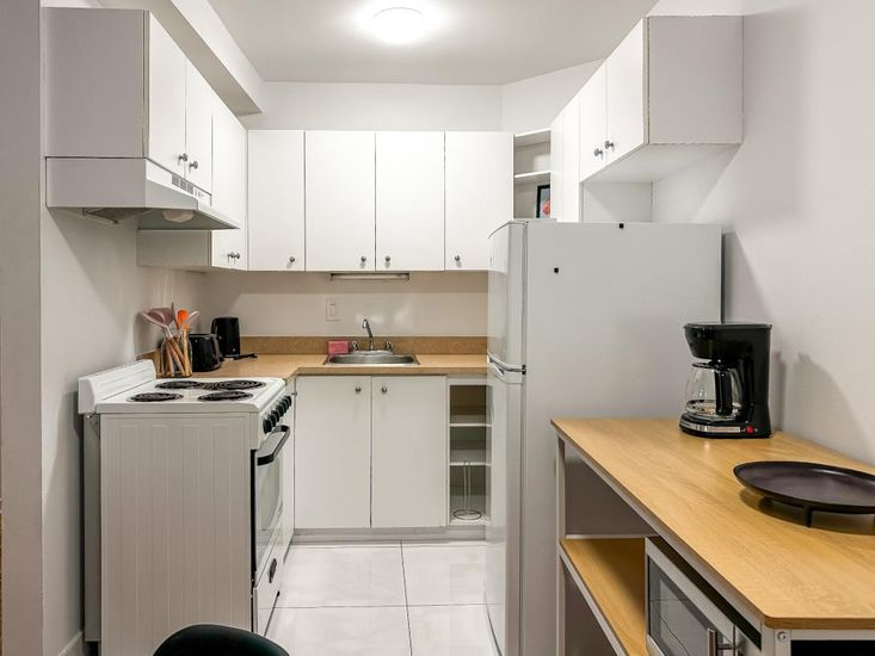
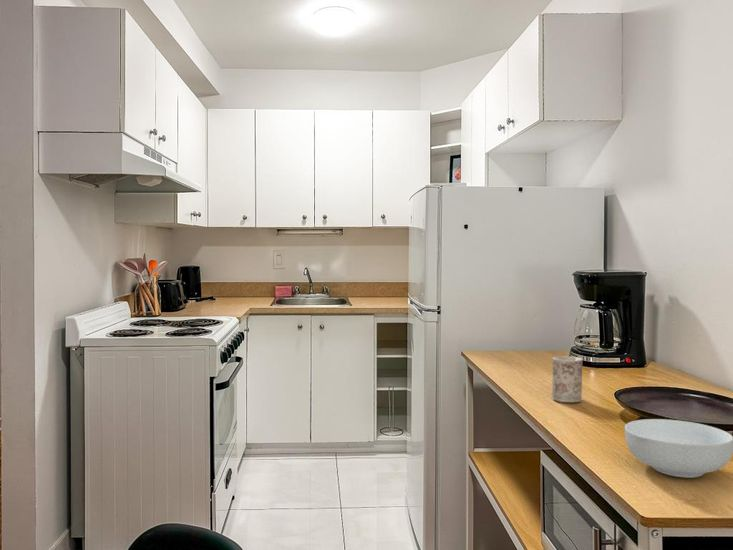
+ mug [551,355,584,403]
+ cereal bowl [624,418,733,479]
